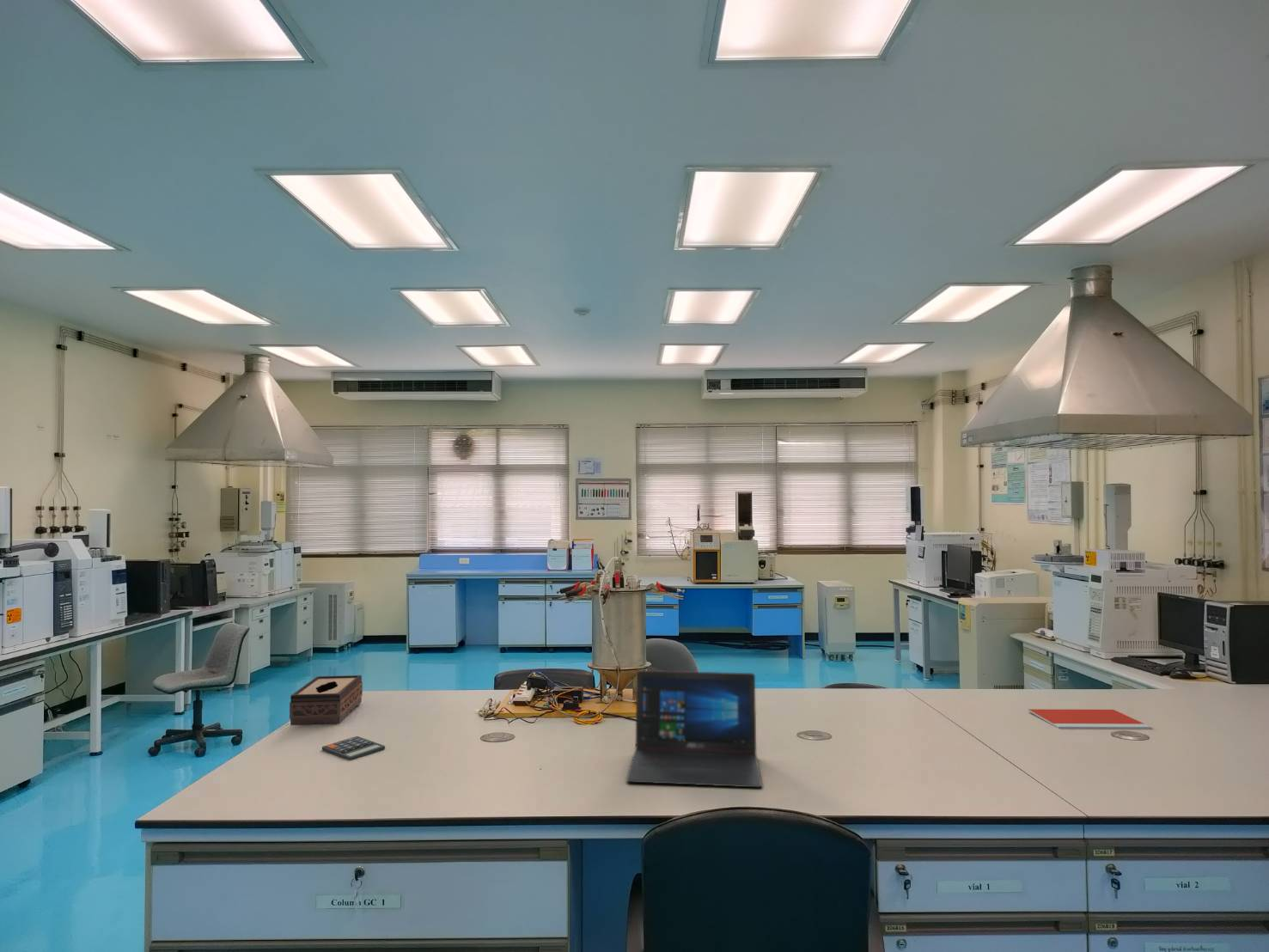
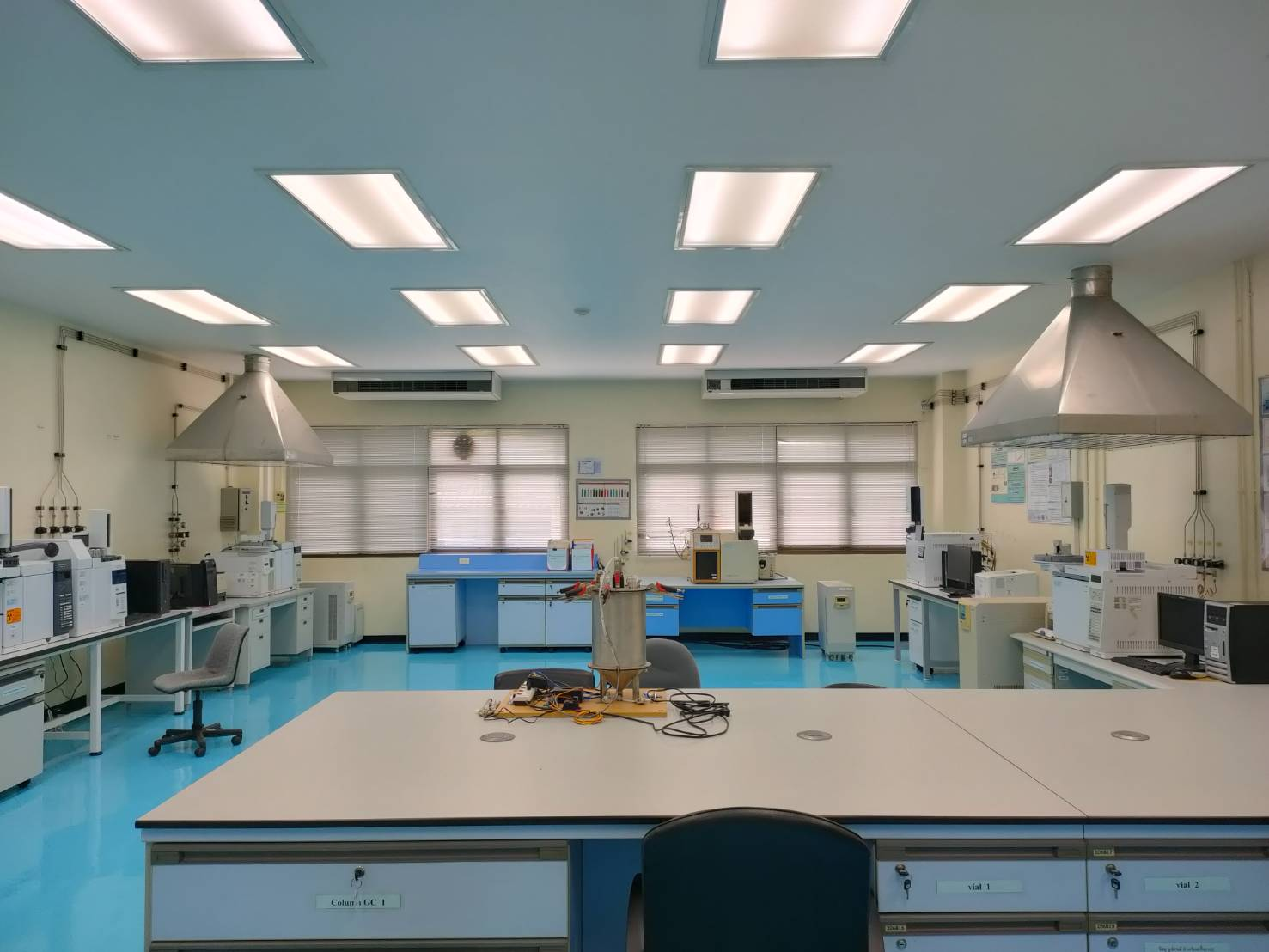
- notebook [1027,709,1152,729]
- tissue box [289,674,363,726]
- calculator [321,735,386,761]
- laptop [625,669,763,788]
